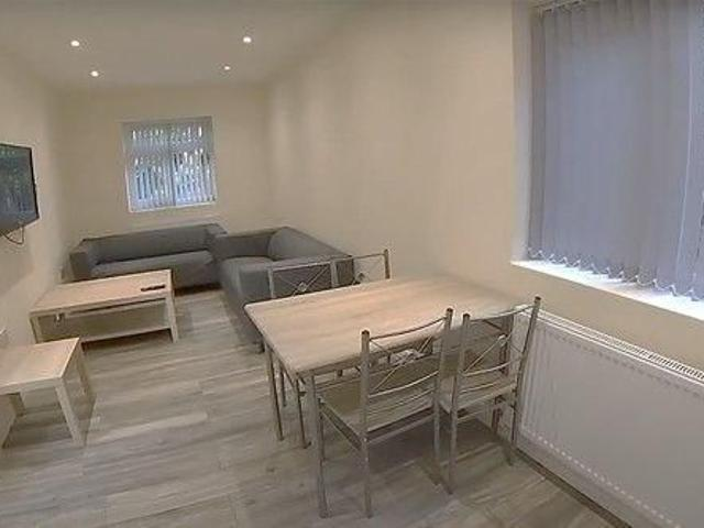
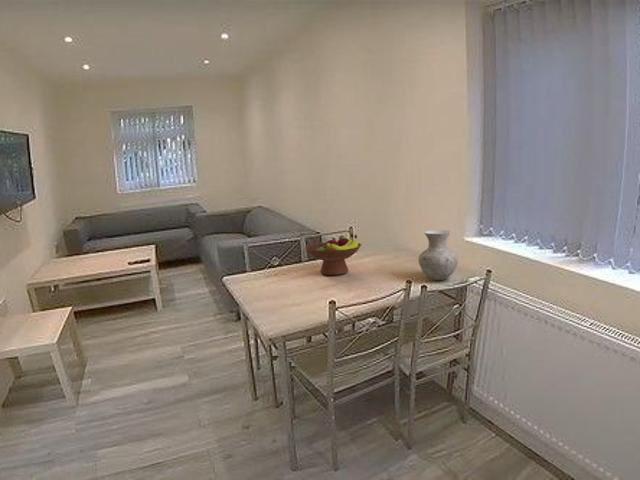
+ fruit bowl [304,233,362,276]
+ vase [418,229,459,281]
